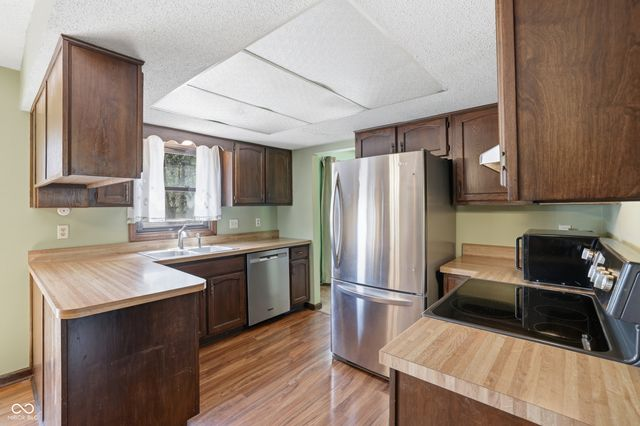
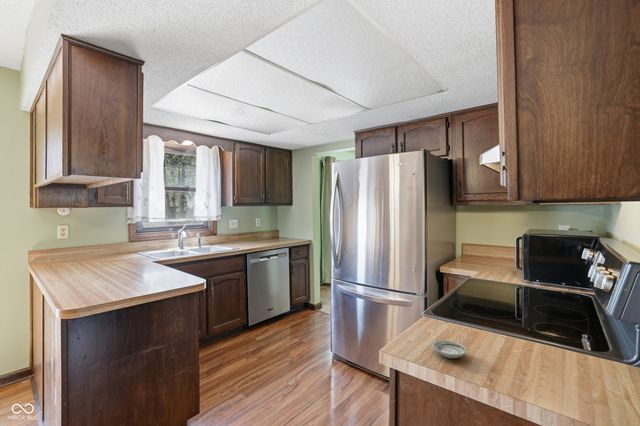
+ saucer [432,339,468,359]
